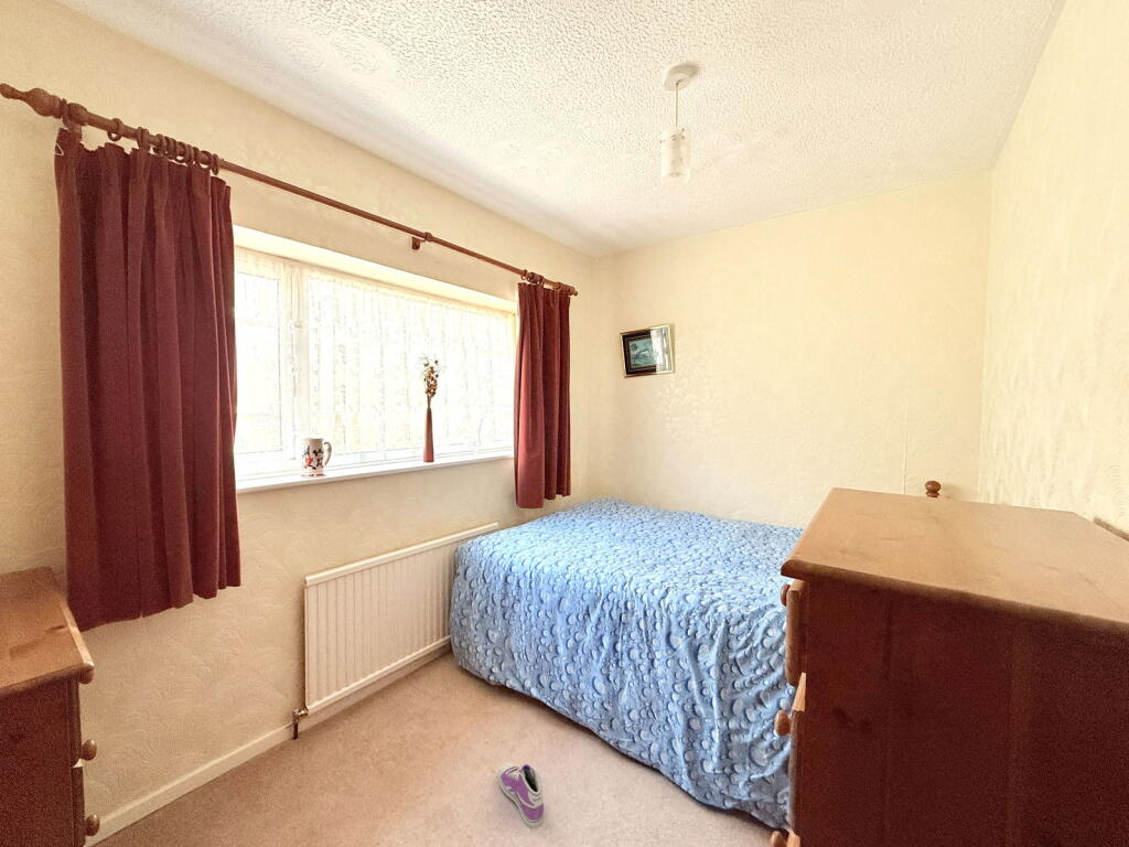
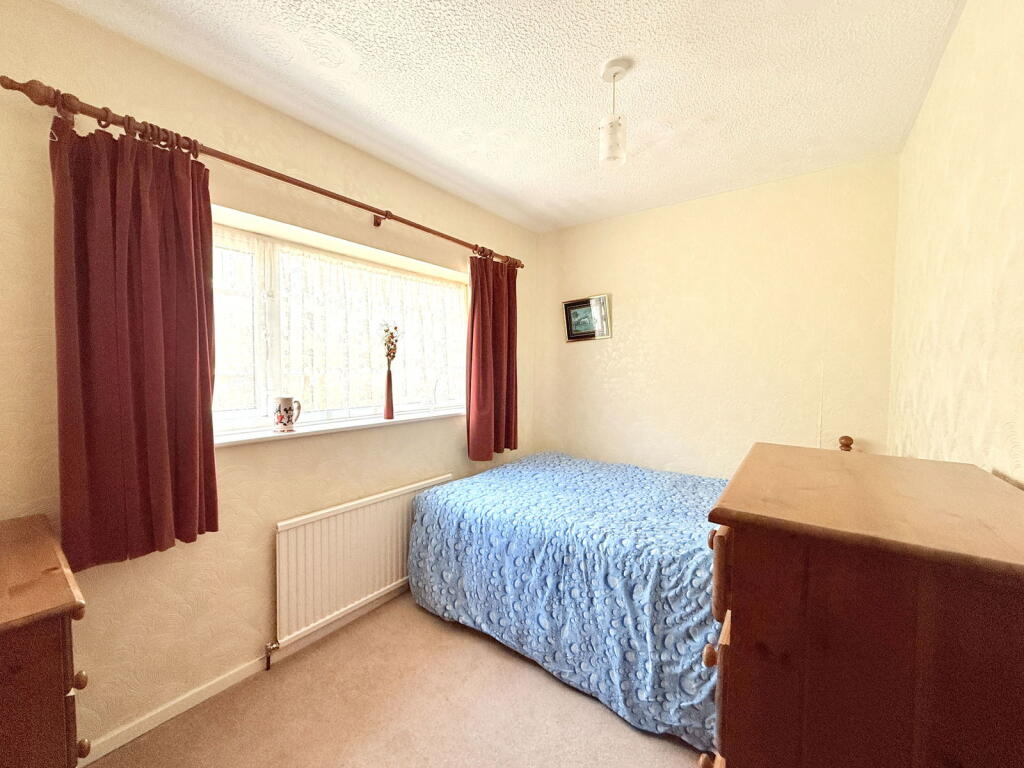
- sneaker [498,762,545,828]
